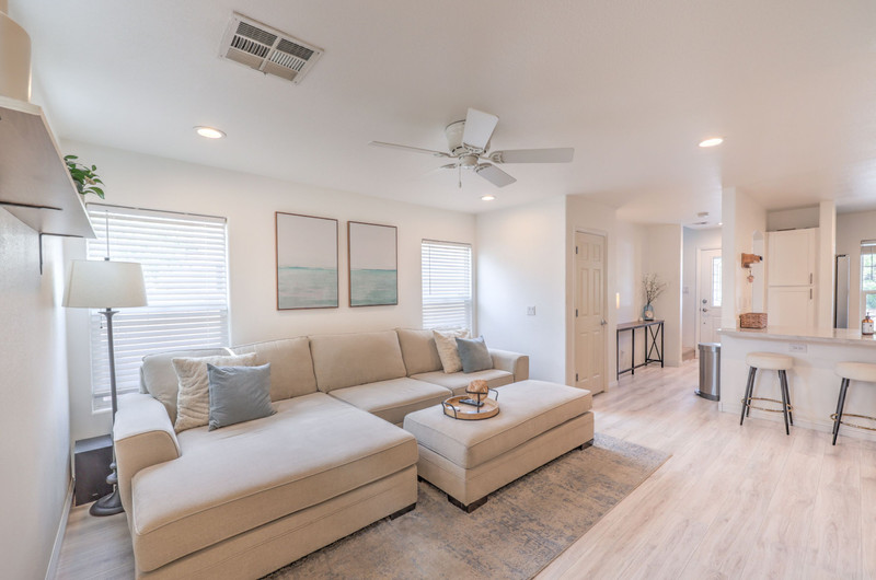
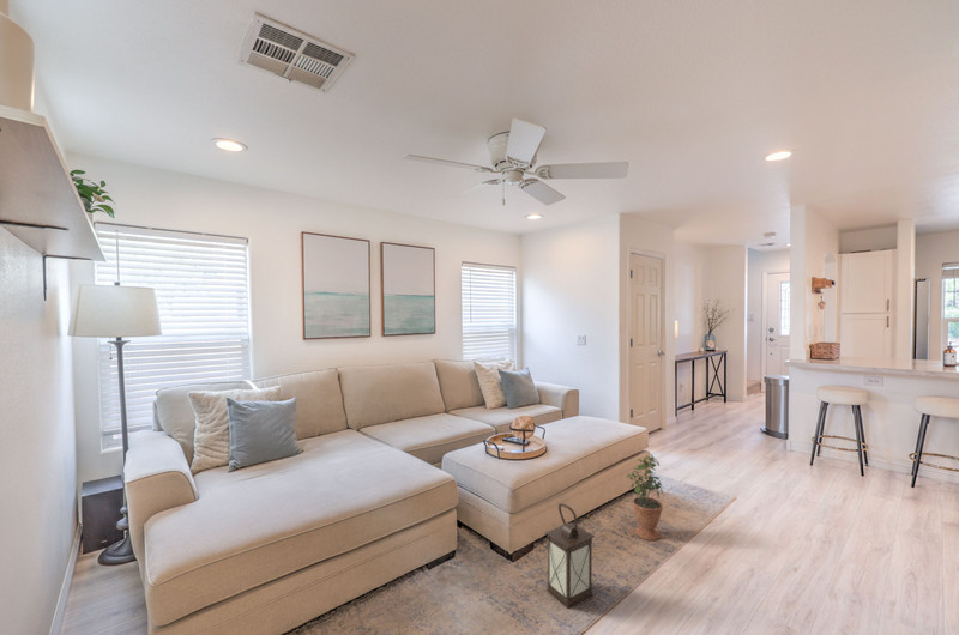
+ lantern [544,502,596,610]
+ potted plant [626,453,664,542]
